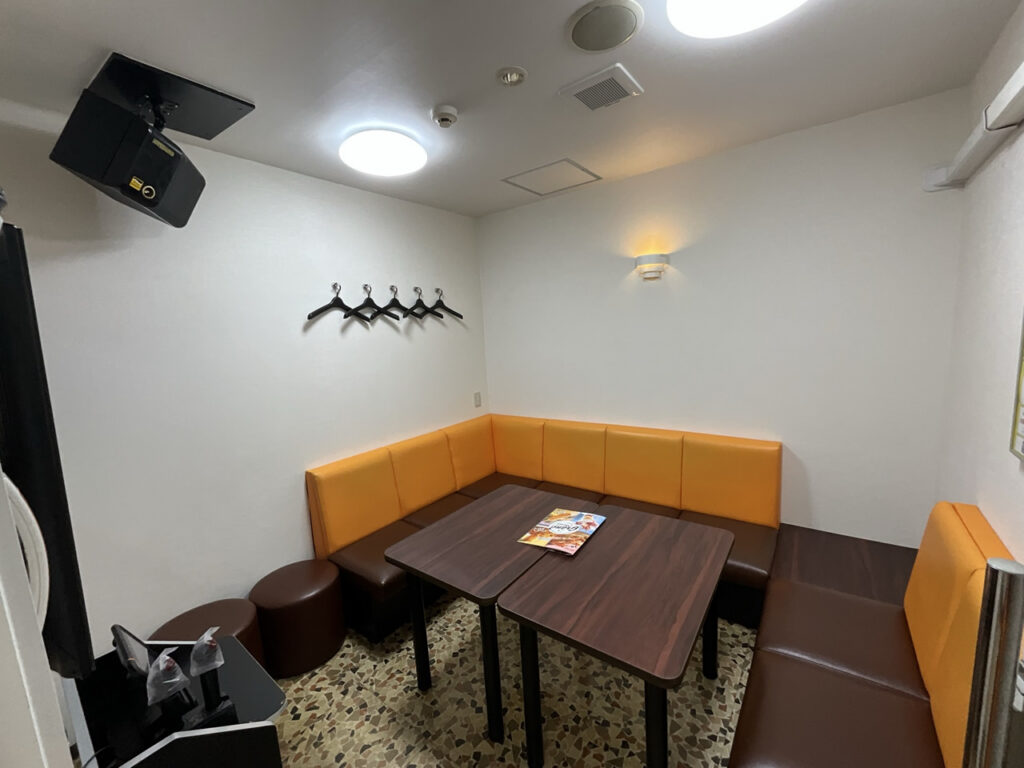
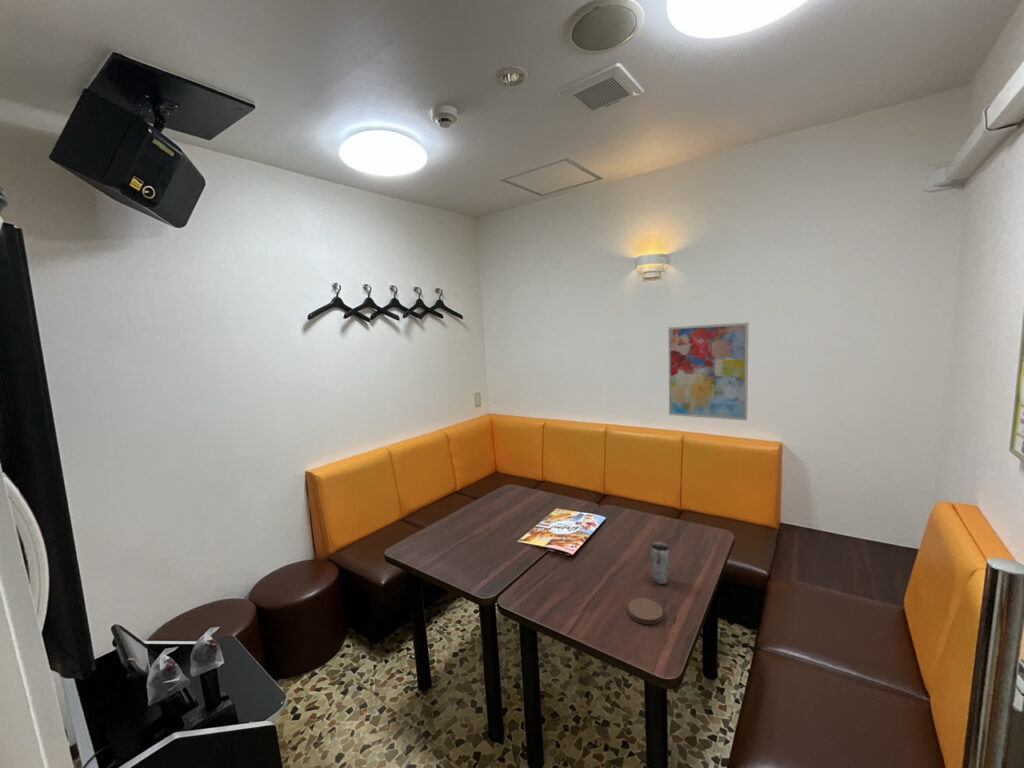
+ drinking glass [649,541,671,585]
+ coaster [627,597,664,625]
+ wall art [667,322,750,421]
